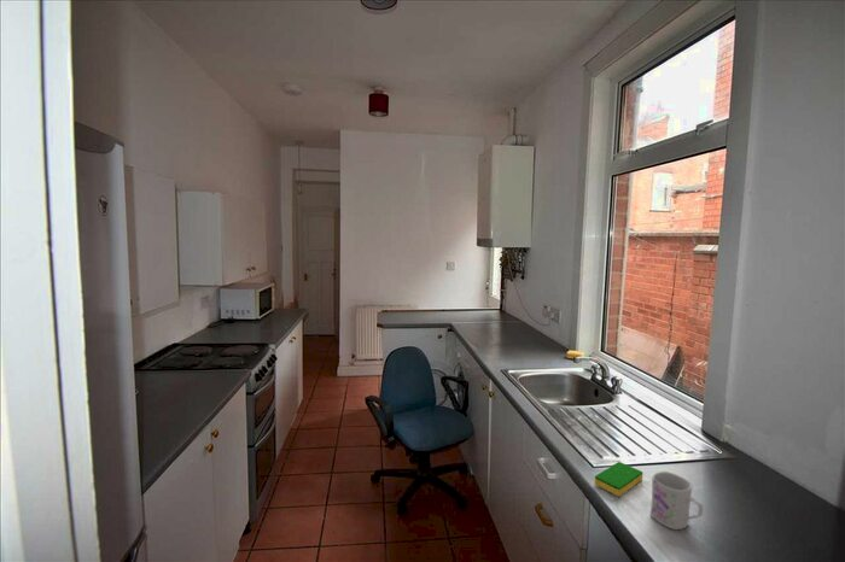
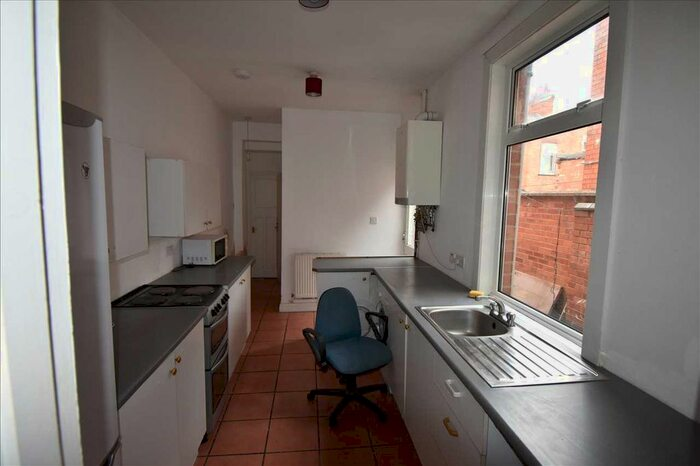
- mug [649,470,704,531]
- dish sponge [594,461,643,497]
